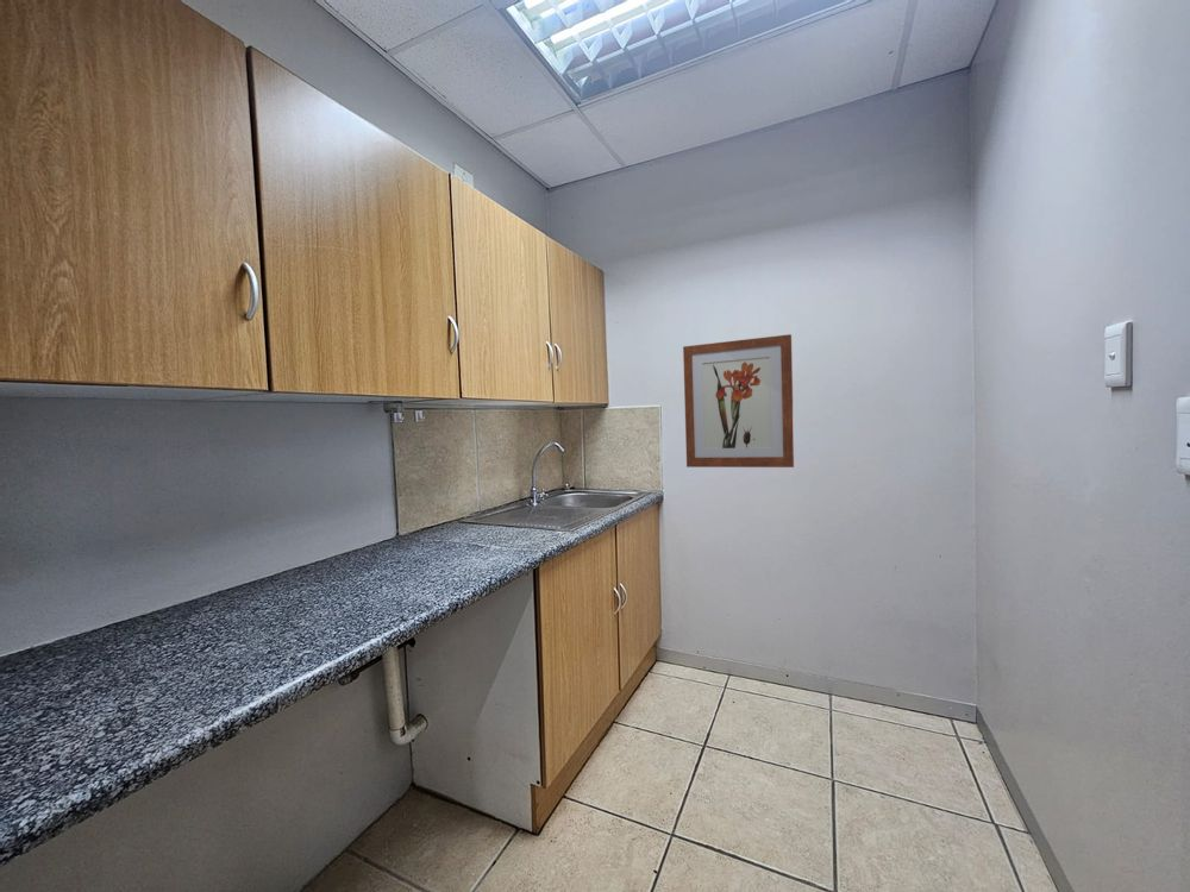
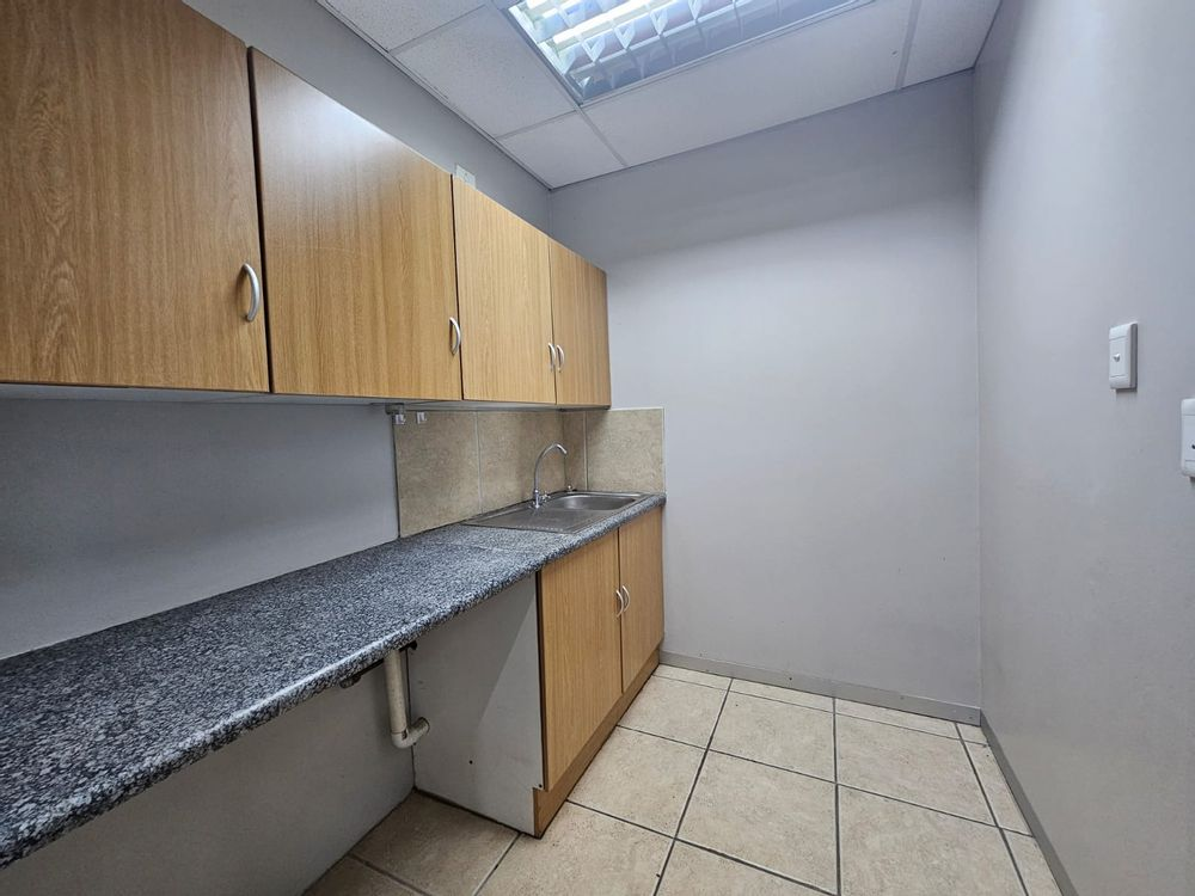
- wall art [682,333,795,469]
